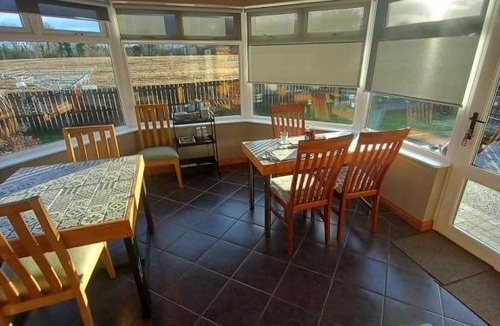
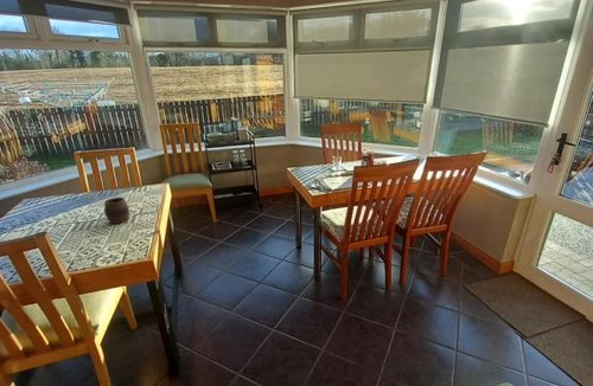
+ cup [103,197,130,225]
